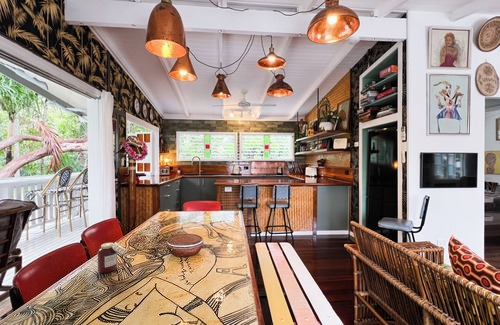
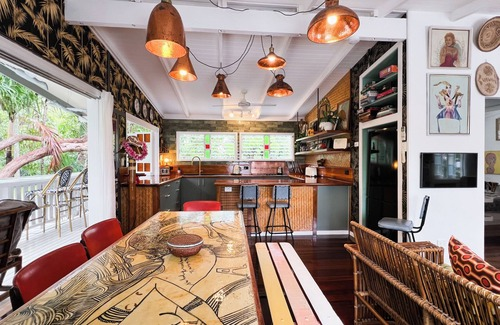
- jar [97,241,127,274]
